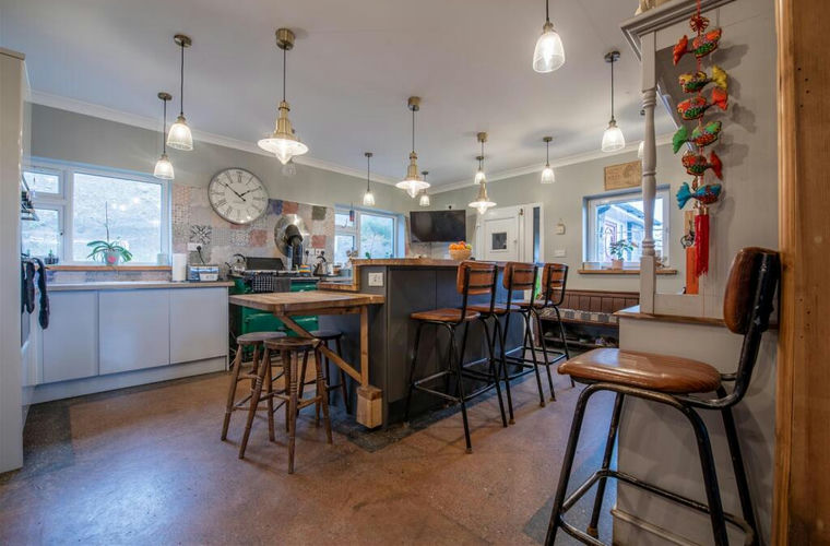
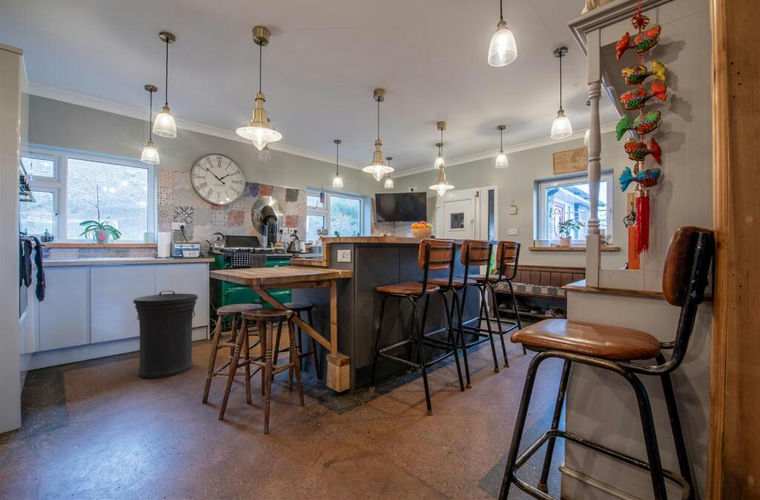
+ trash can [132,290,199,379]
